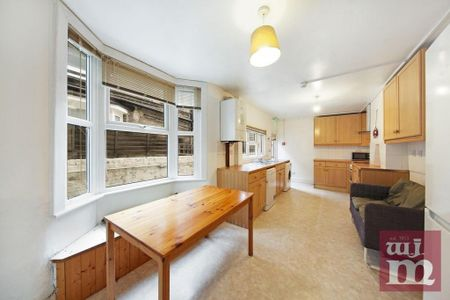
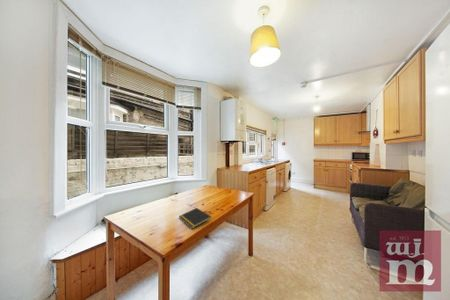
+ notepad [178,207,212,229]
